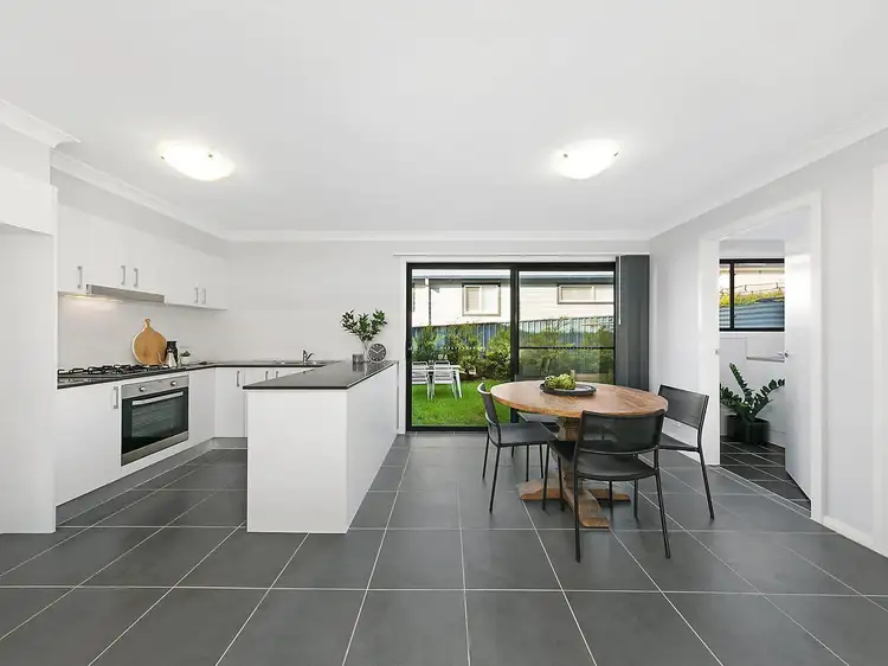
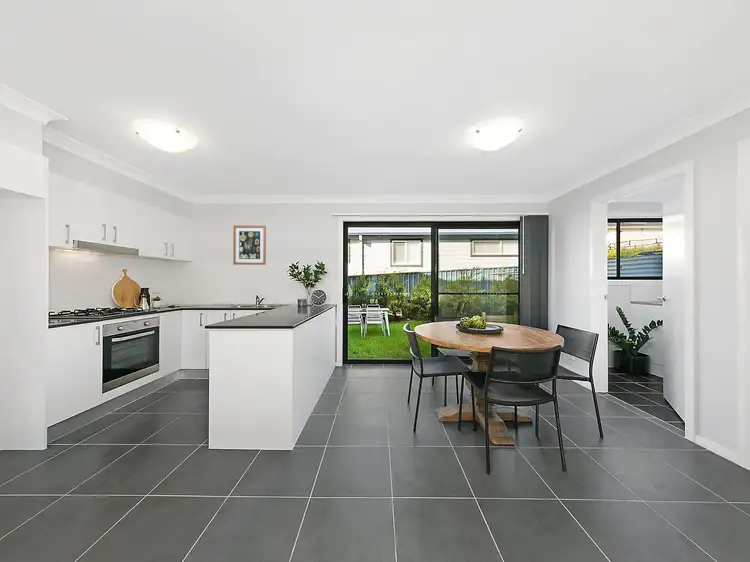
+ wall art [232,224,267,266]
